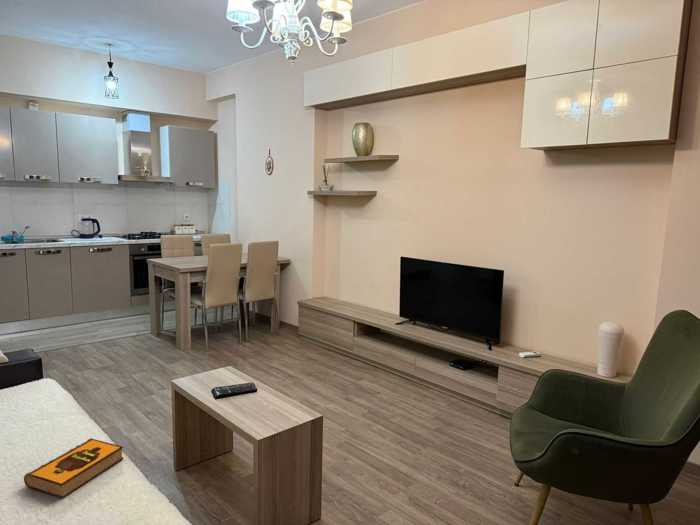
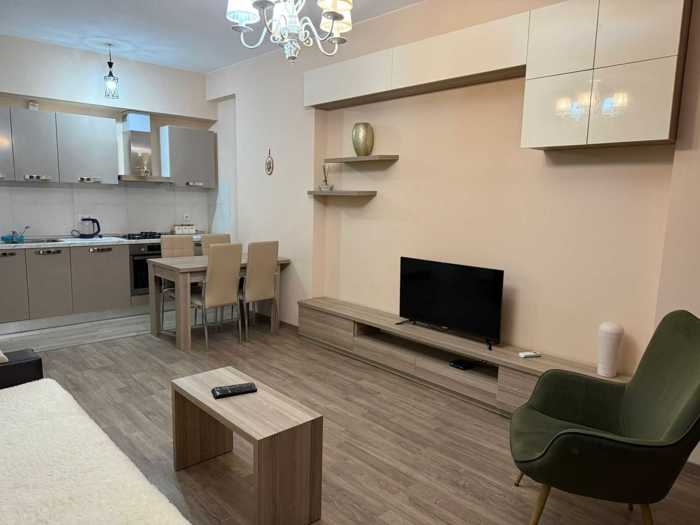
- hardback book [23,437,125,499]
